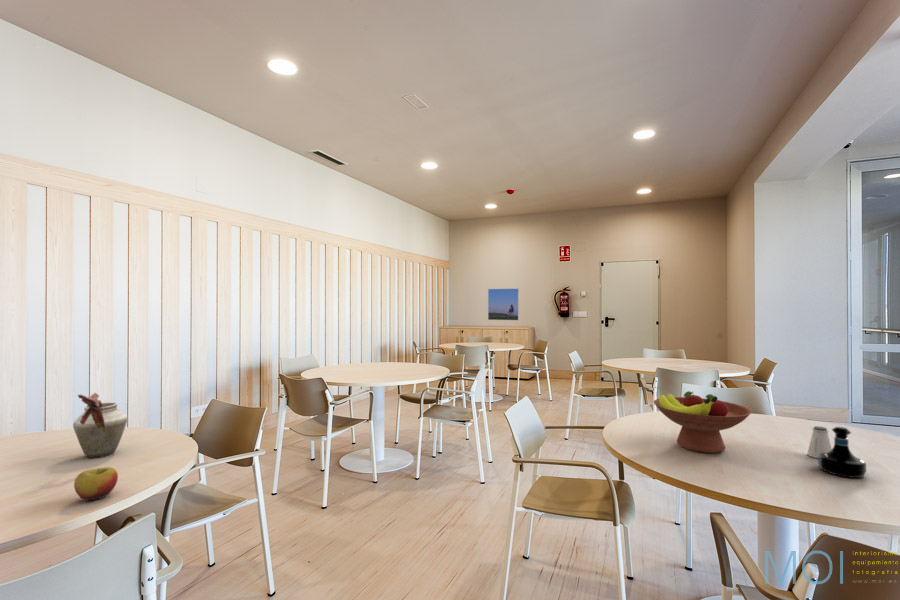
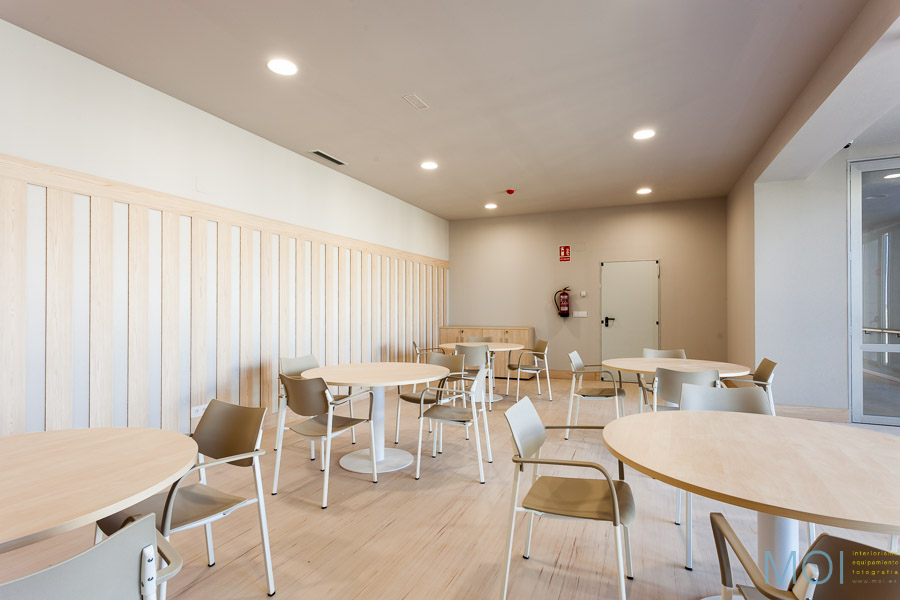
- apple [73,466,119,501]
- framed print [487,288,520,321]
- tequila bottle [817,426,867,479]
- fruit bowl [653,390,753,454]
- vase [72,392,128,459]
- saltshaker [806,425,833,459]
